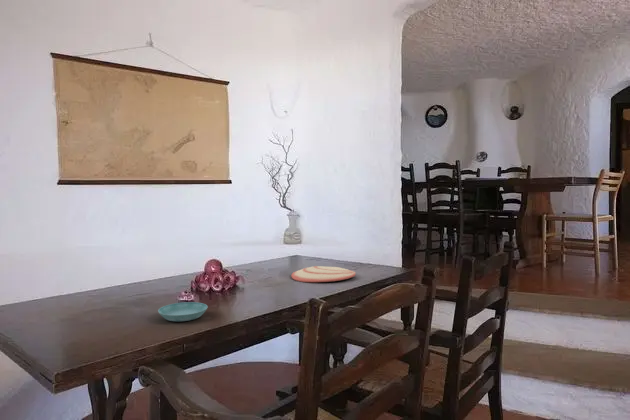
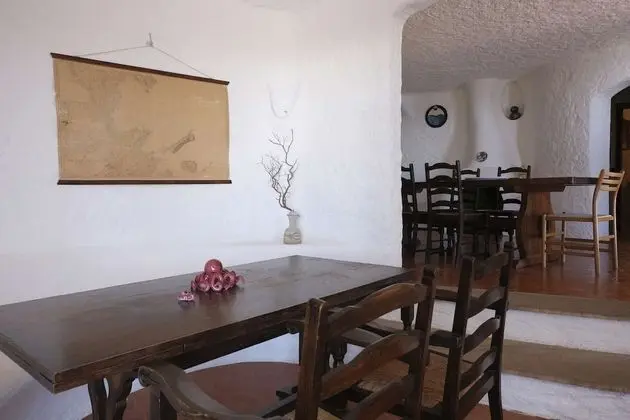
- saucer [157,301,209,322]
- plate [291,265,357,283]
